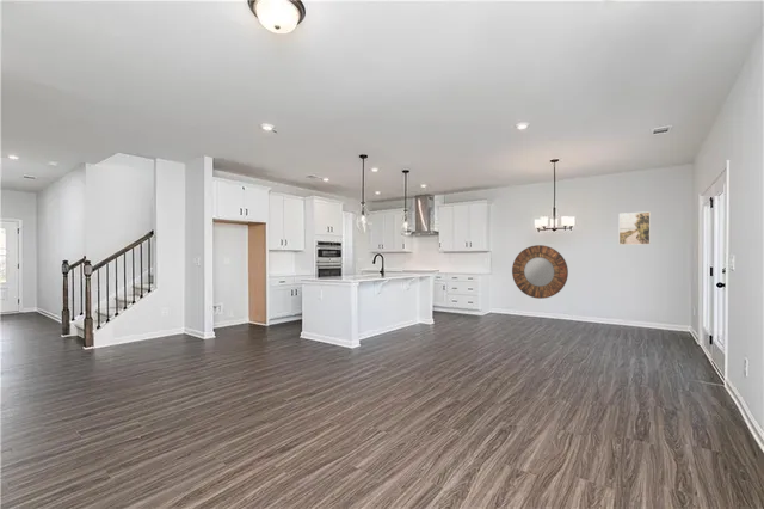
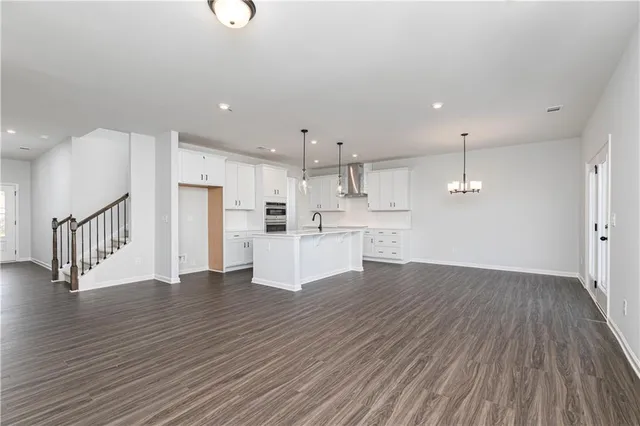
- home mirror [511,244,569,300]
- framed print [618,210,652,246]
